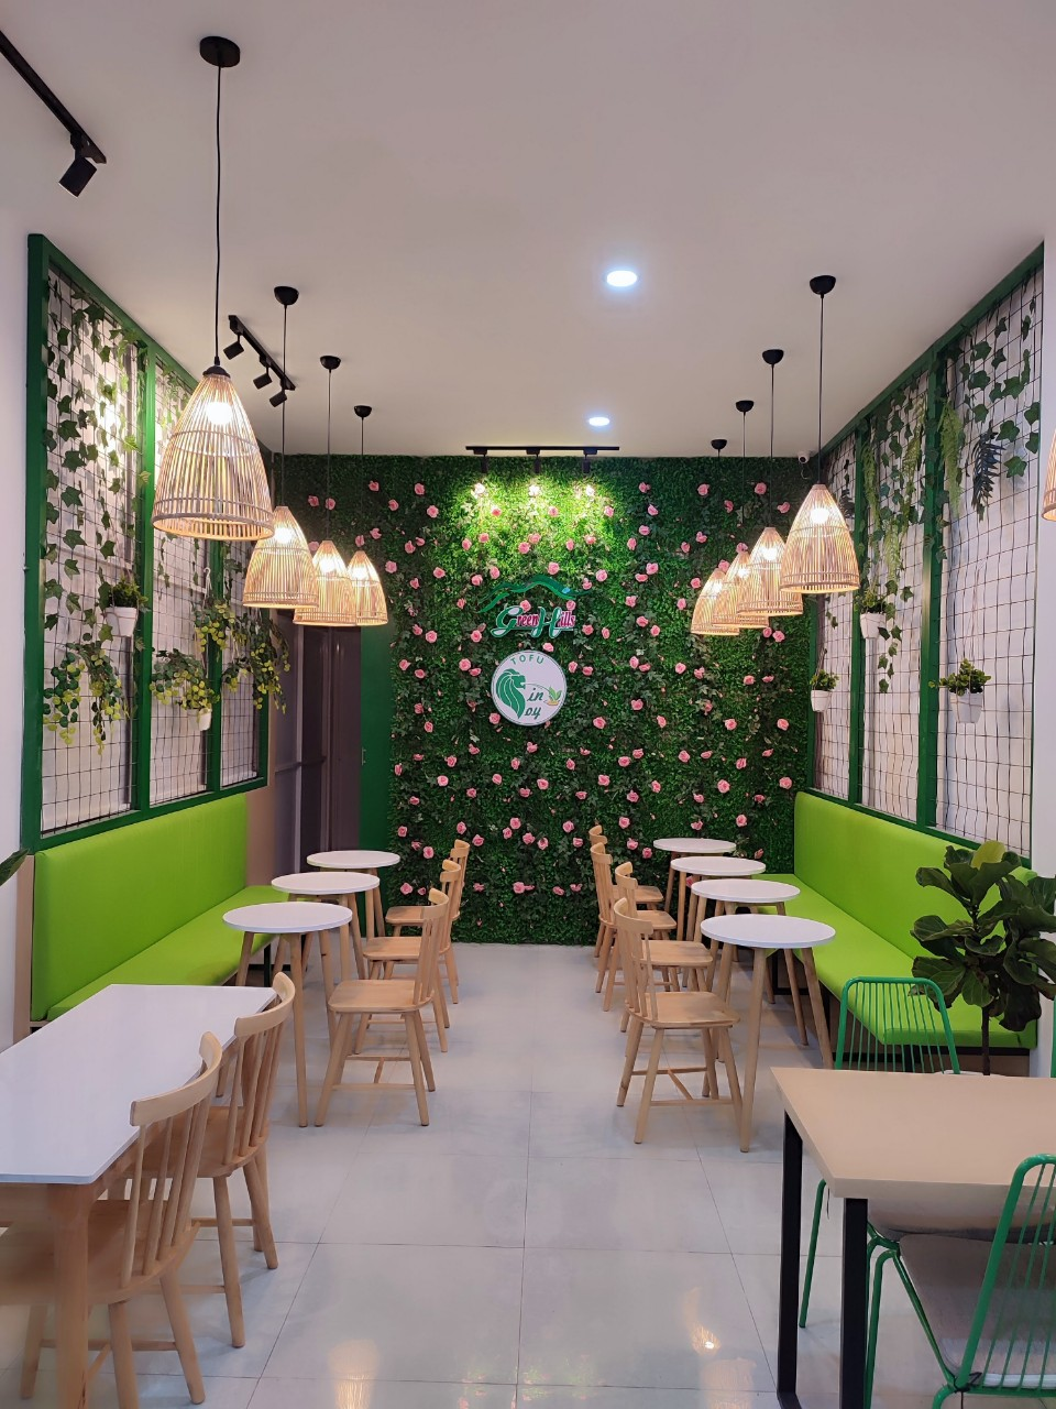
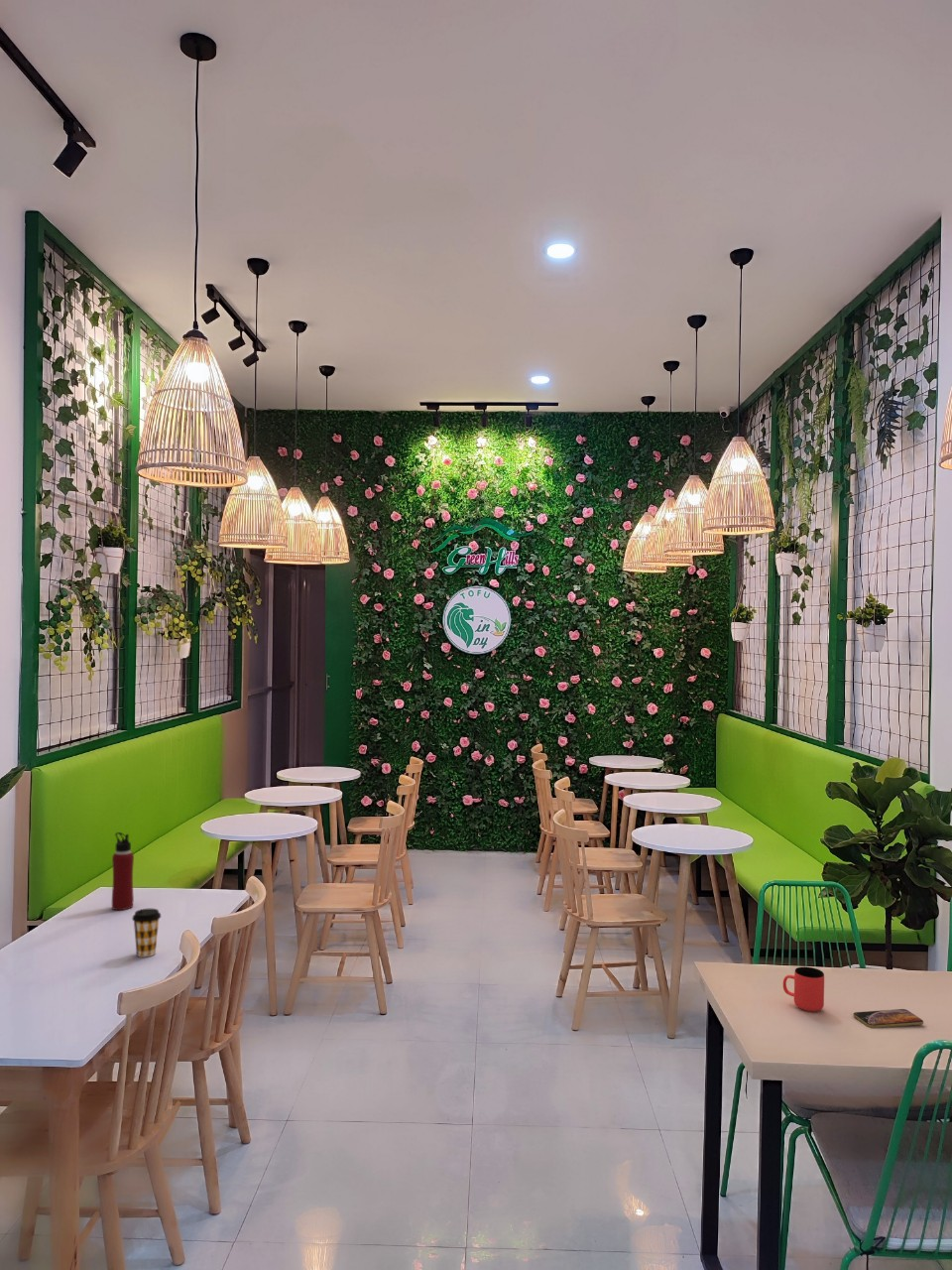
+ smartphone [852,1008,924,1029]
+ water bottle [111,831,135,911]
+ cup [782,965,825,1012]
+ coffee cup [131,908,162,958]
